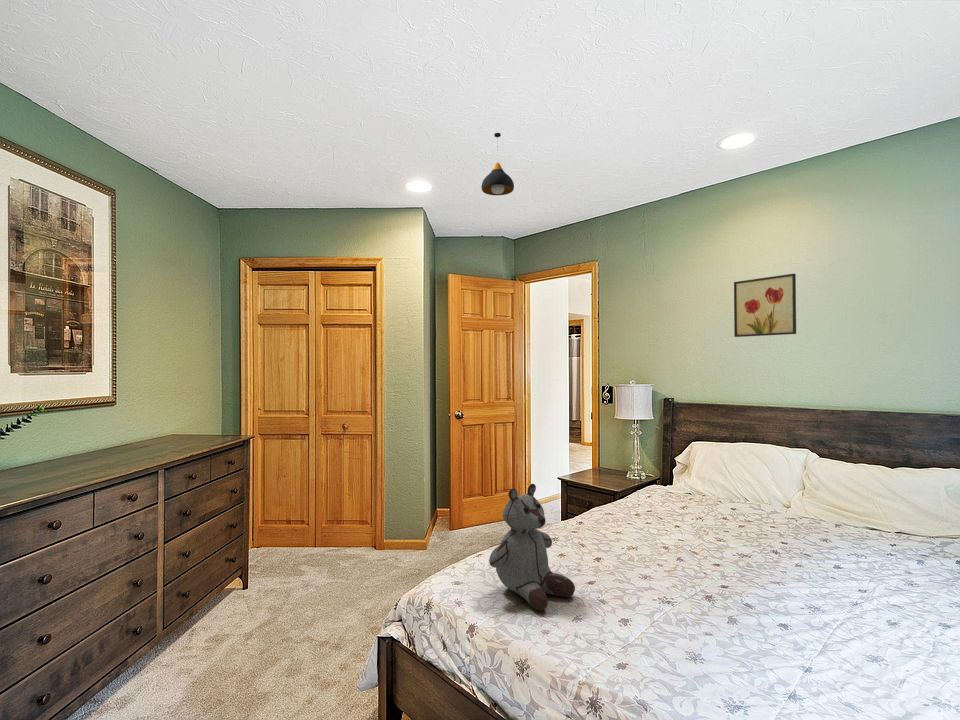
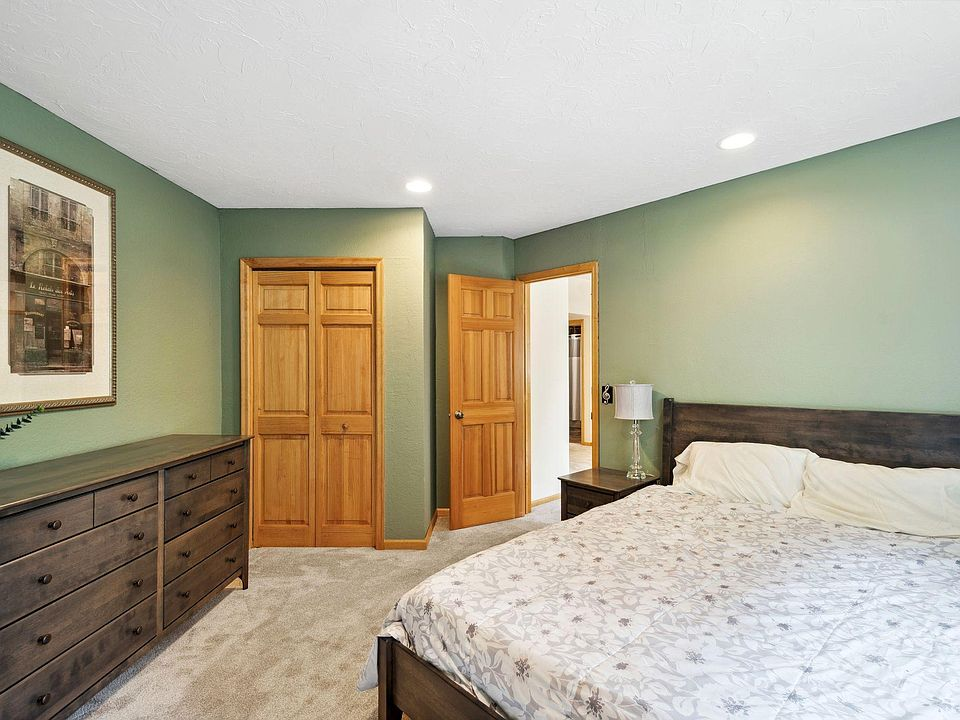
- pendant light [480,132,515,196]
- stuffed bear [488,483,576,612]
- wall art [733,273,797,338]
